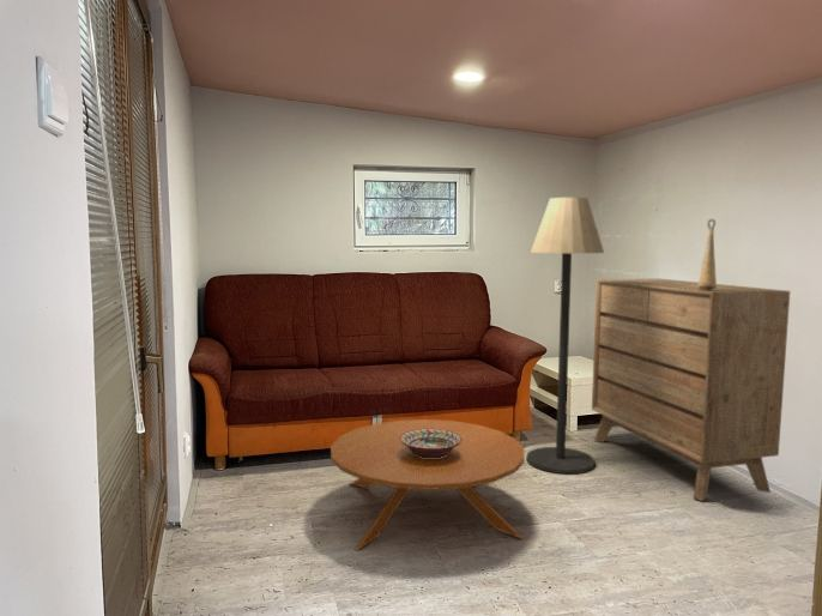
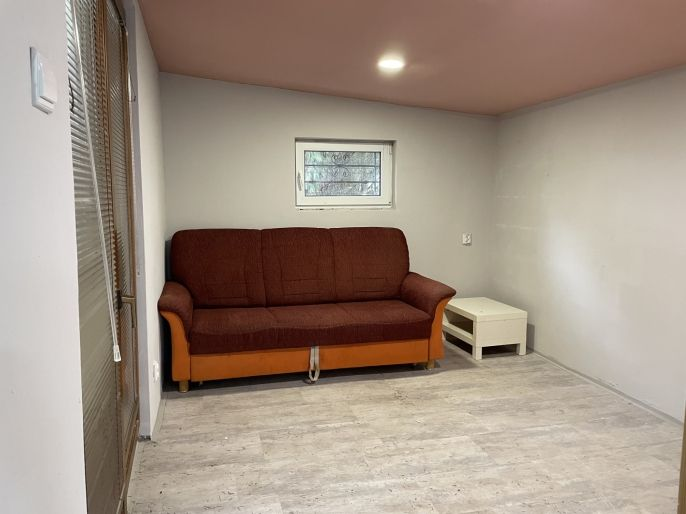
- floor lamp [525,197,605,475]
- decorative vase [697,218,718,290]
- decorative bowl [400,429,461,458]
- dresser [591,278,791,502]
- coffee table [330,418,526,551]
